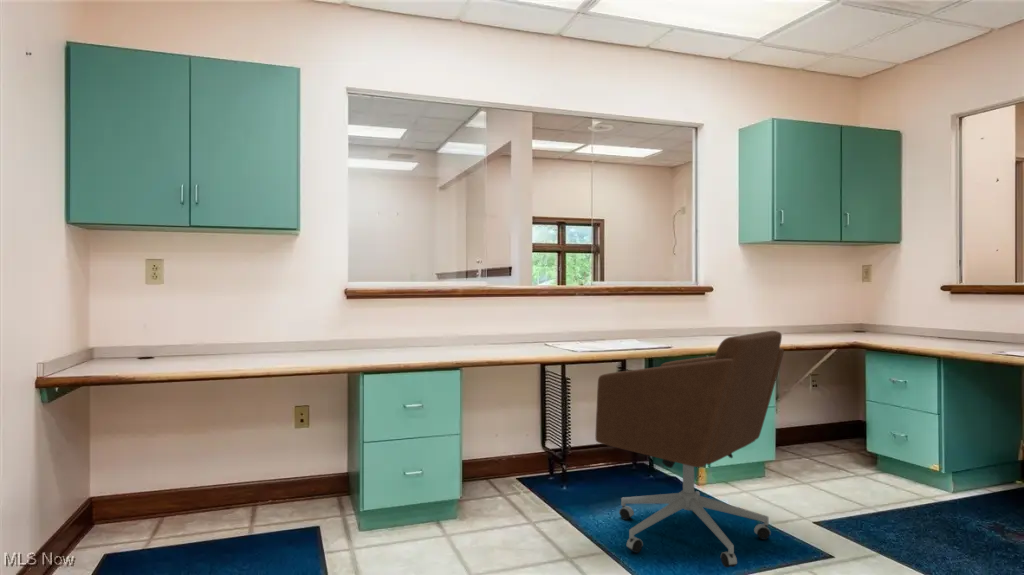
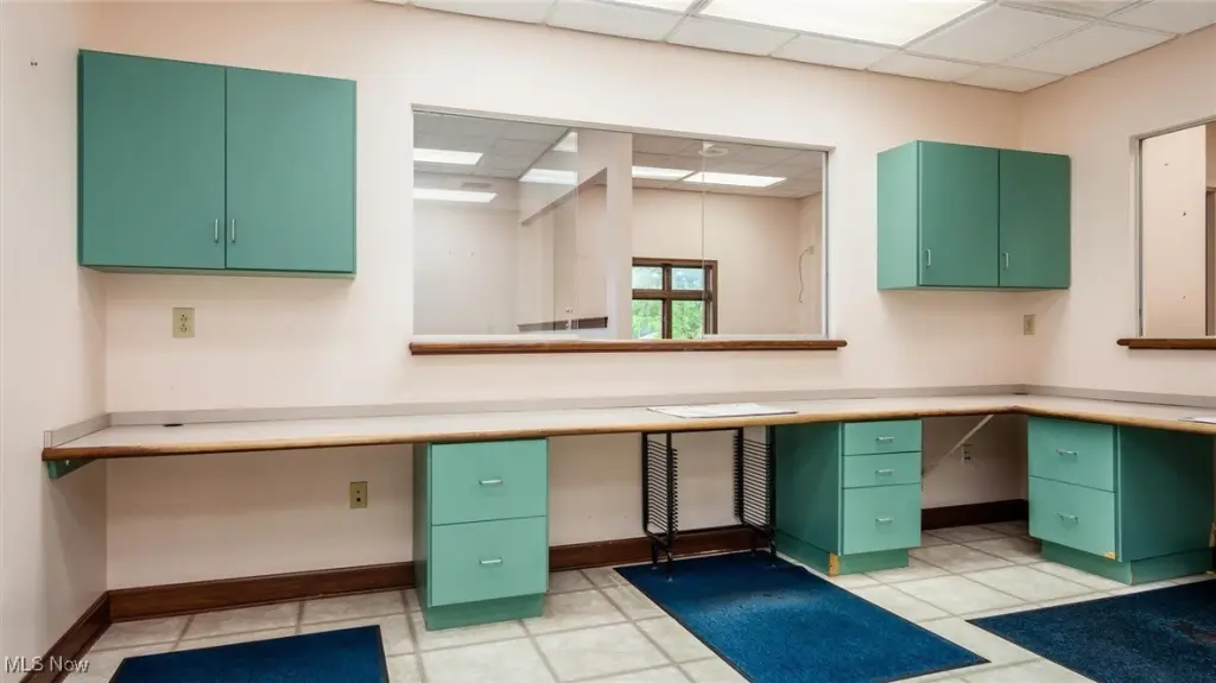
- office chair [594,330,785,569]
